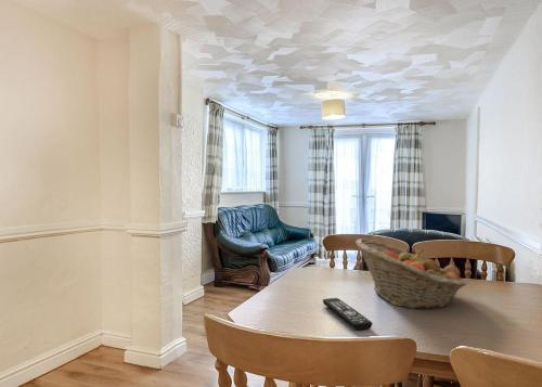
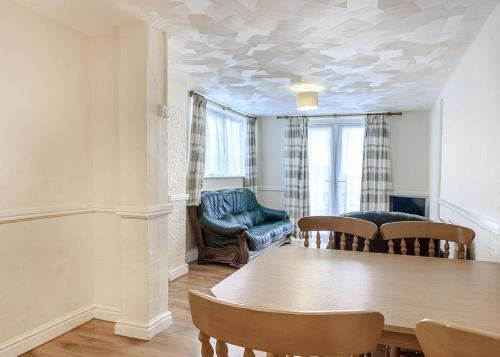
- fruit basket [354,237,468,310]
- remote control [322,297,373,332]
